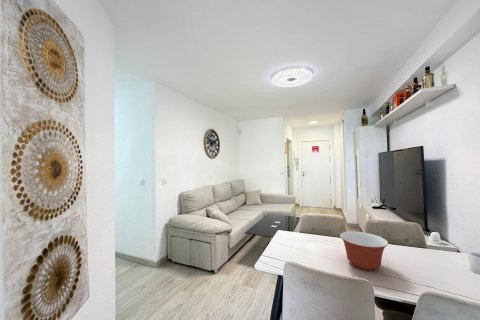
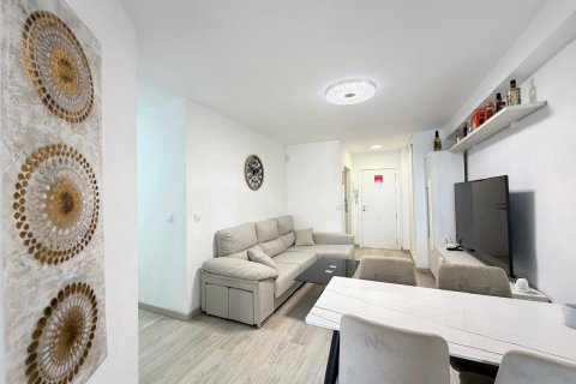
- mixing bowl [339,230,389,271]
